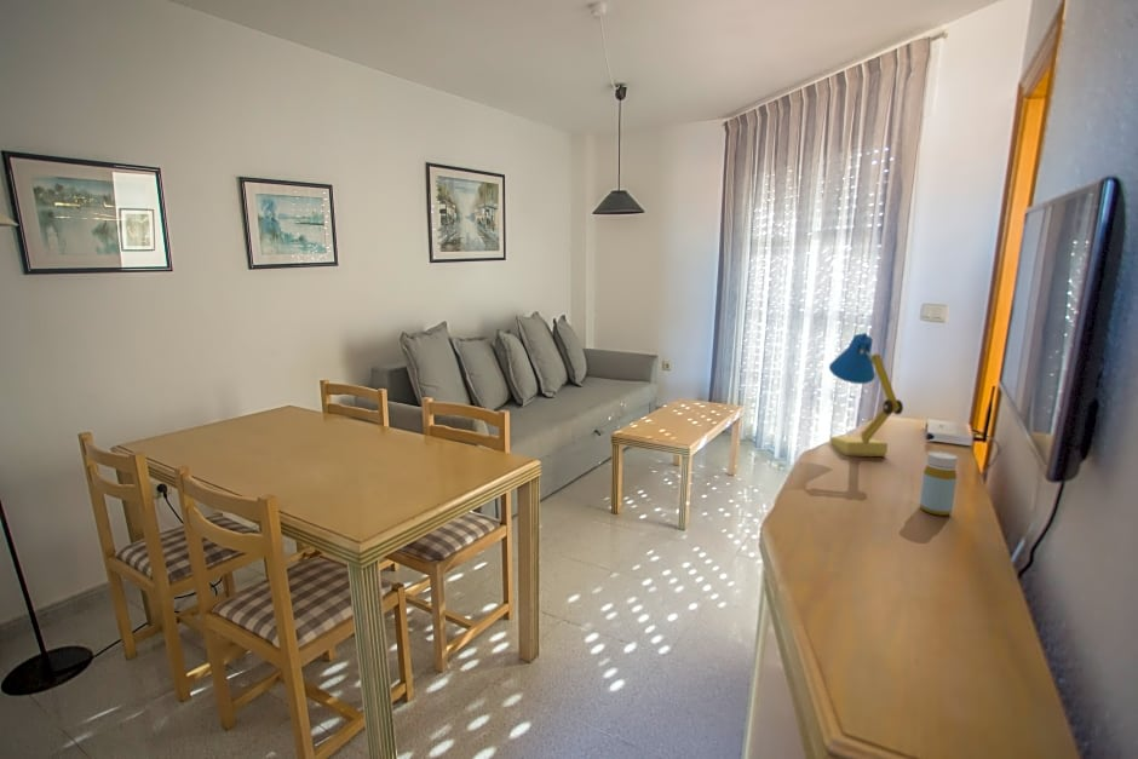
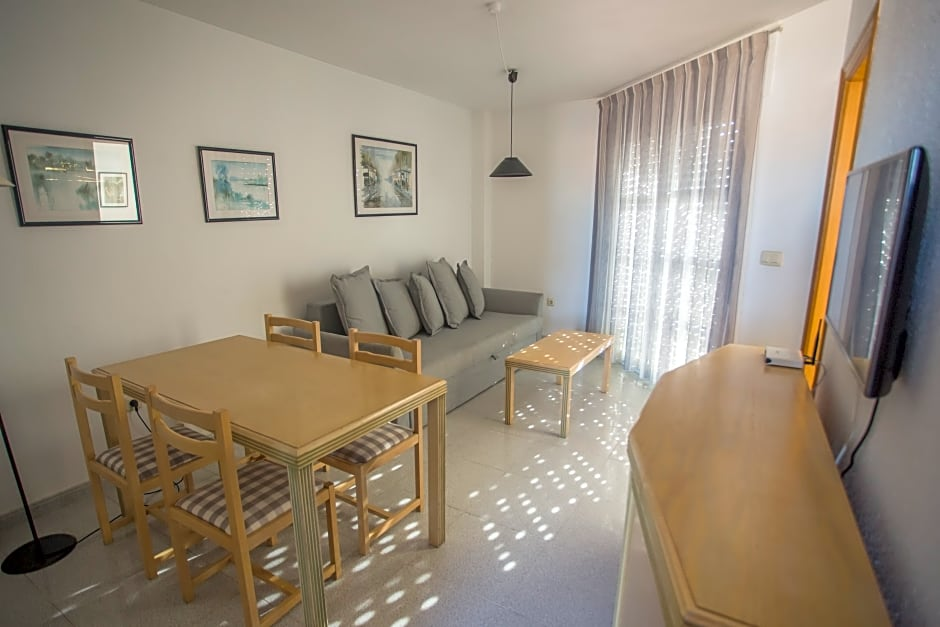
- bottle [919,450,959,517]
- desk lamp [828,332,904,458]
